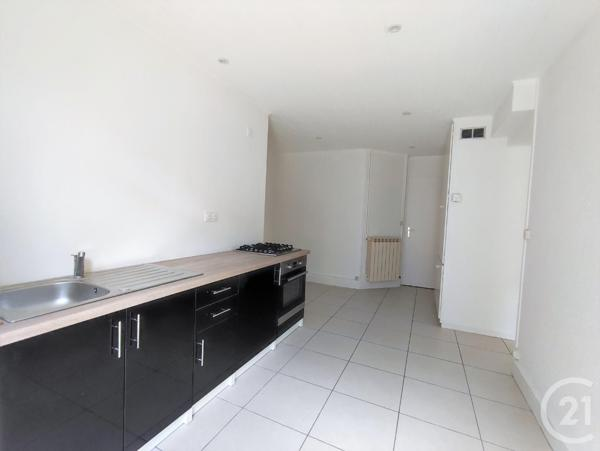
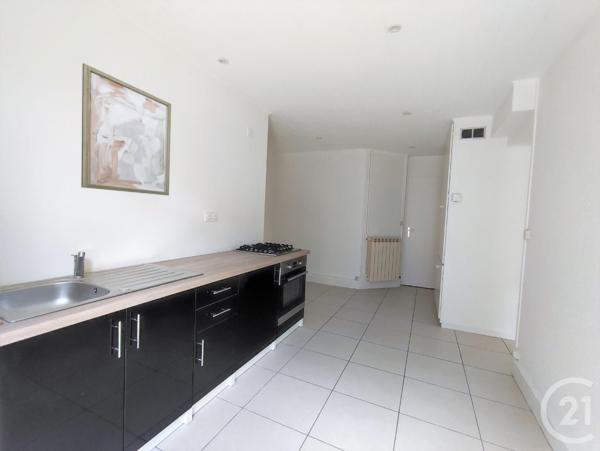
+ wall art [80,62,172,197]
